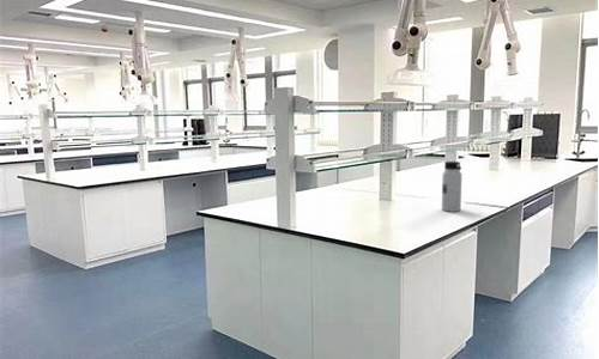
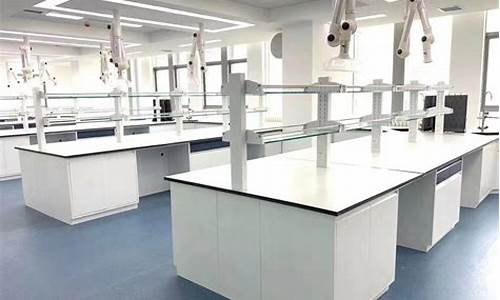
- water bottle [441,160,462,213]
